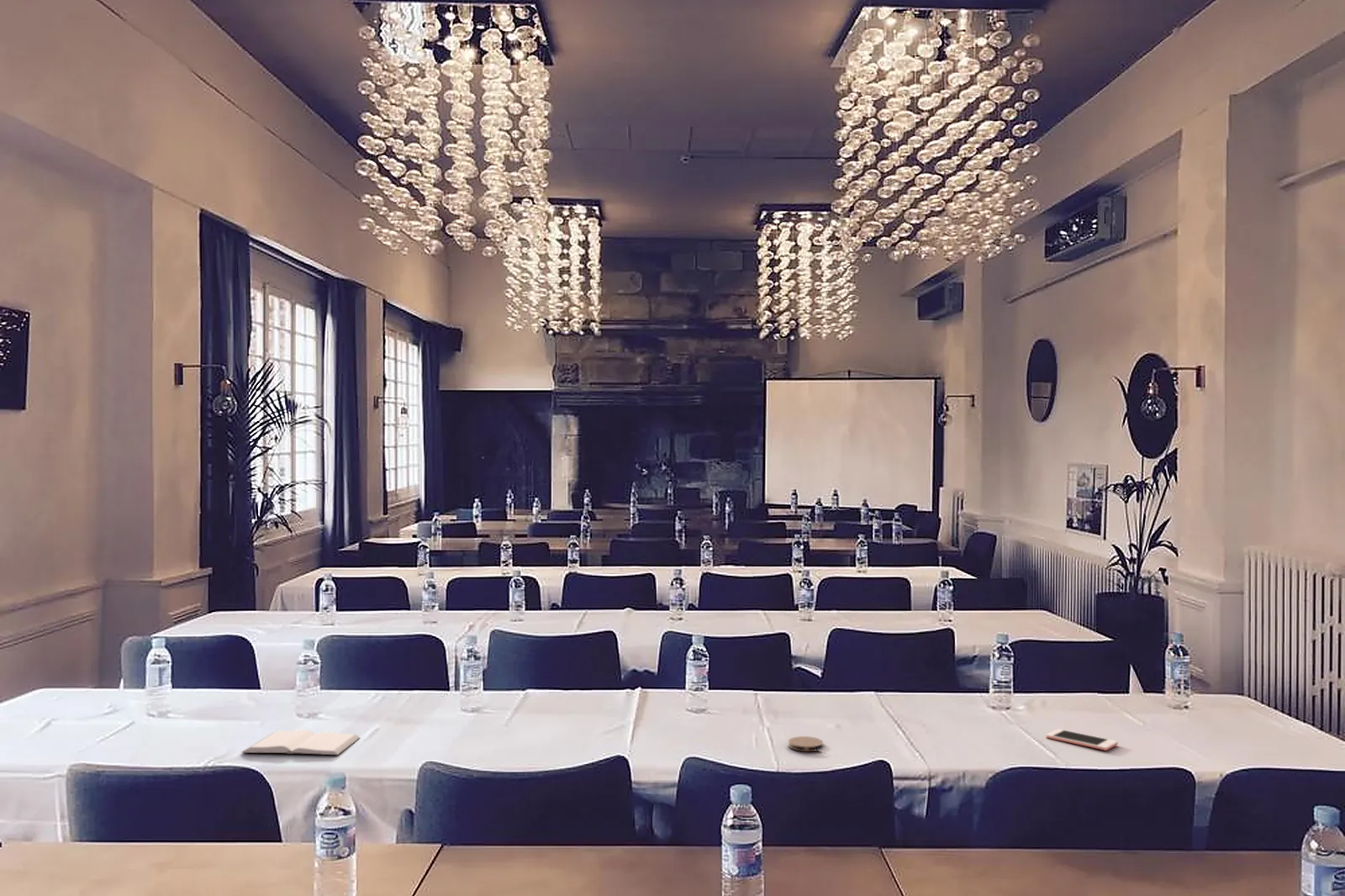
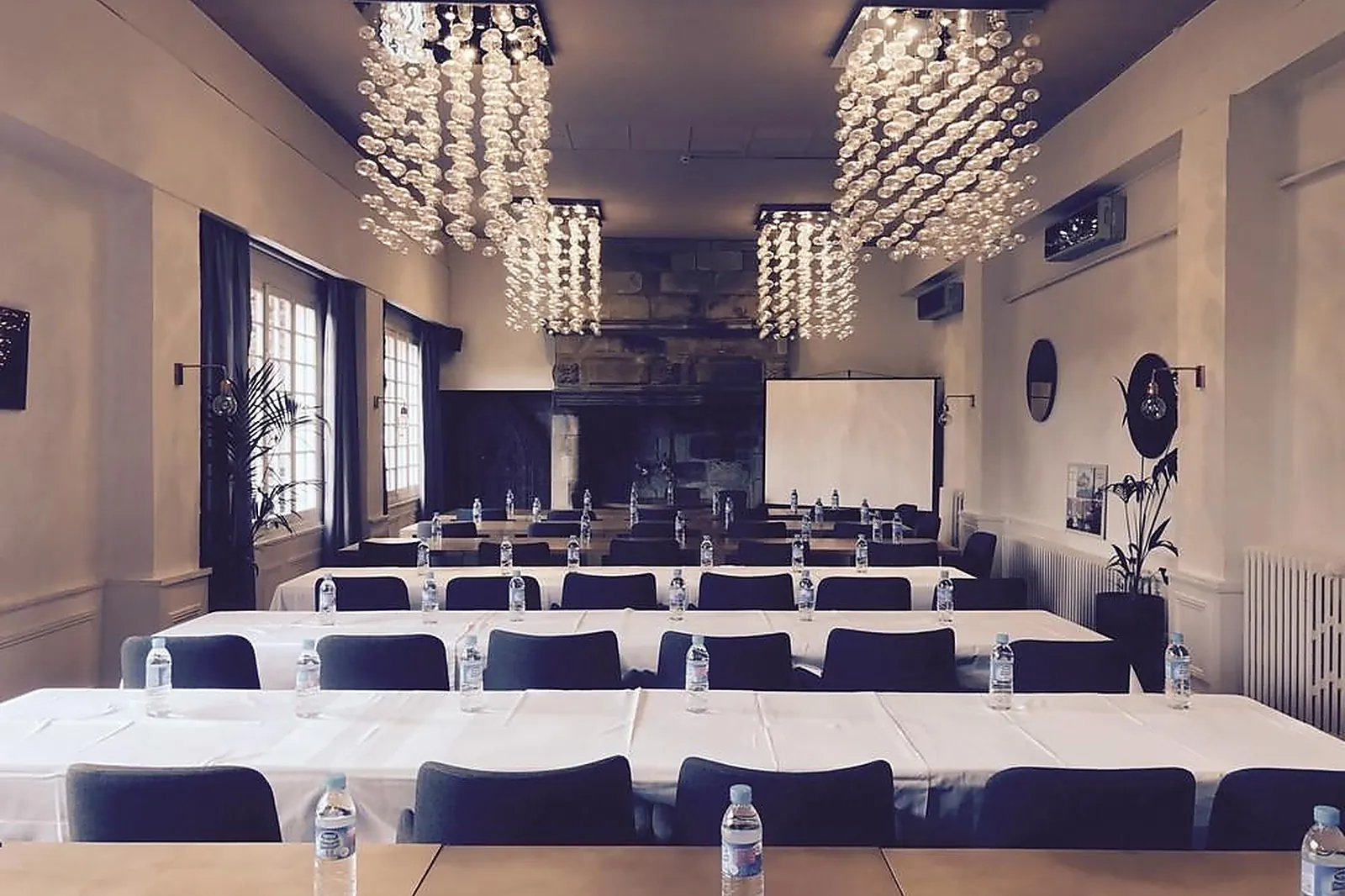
- cell phone [1045,728,1119,751]
- coaster [788,735,824,752]
- book [240,729,361,756]
